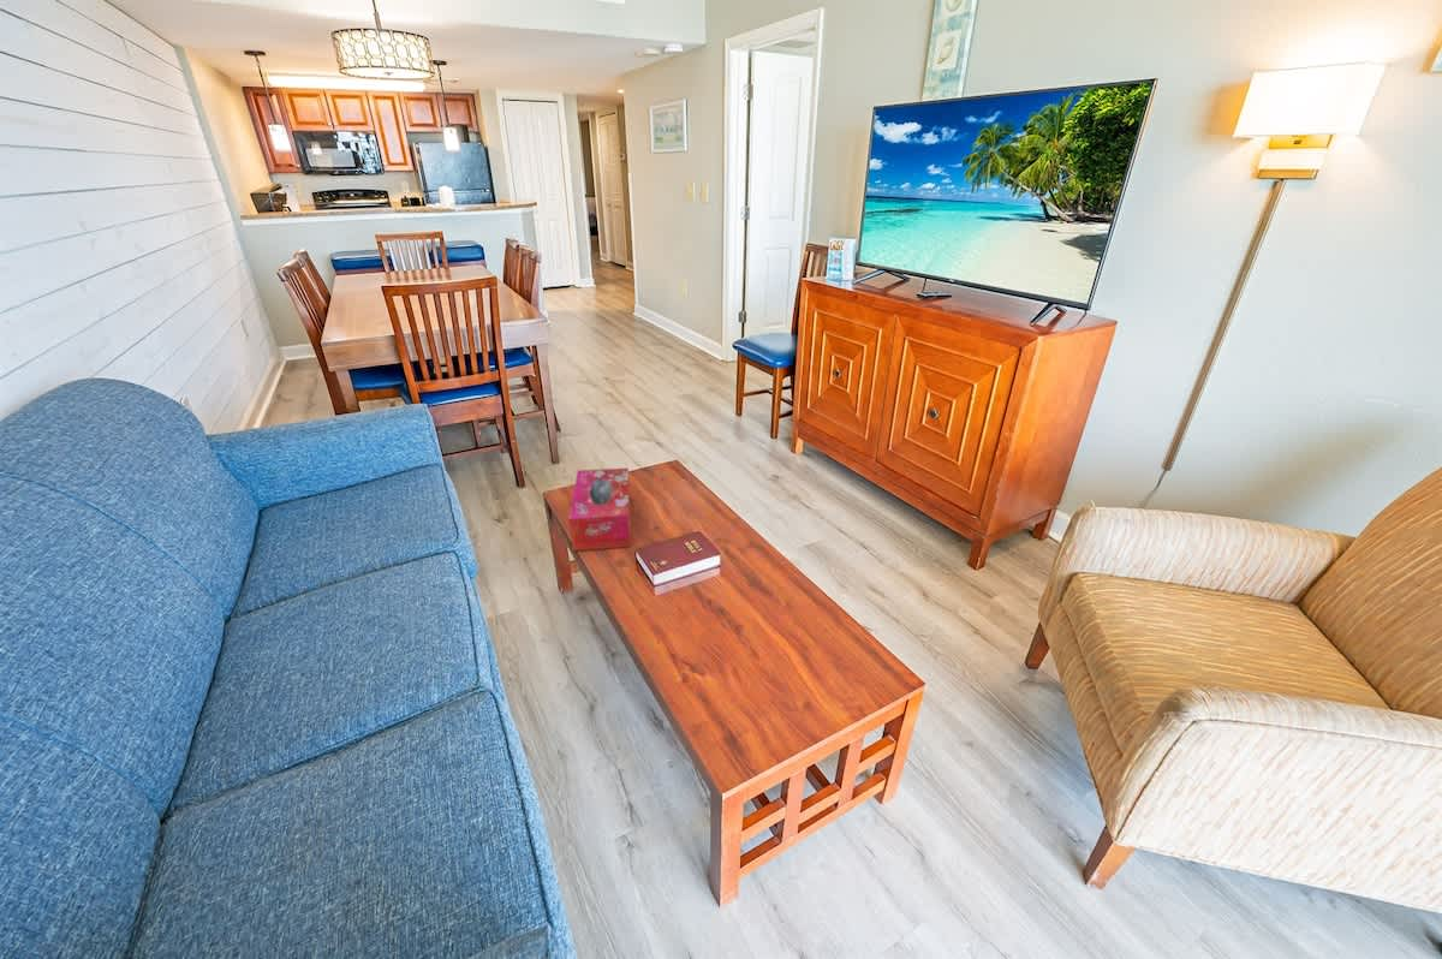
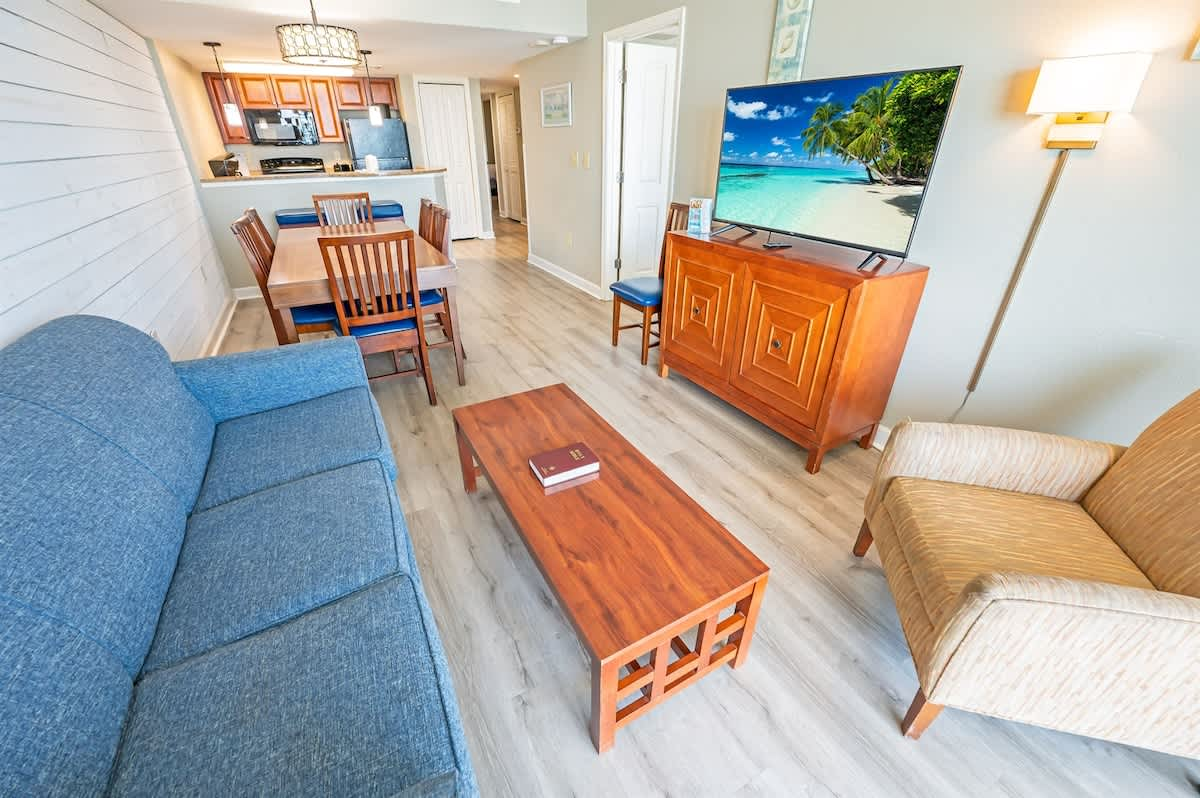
- tissue box [568,466,632,552]
